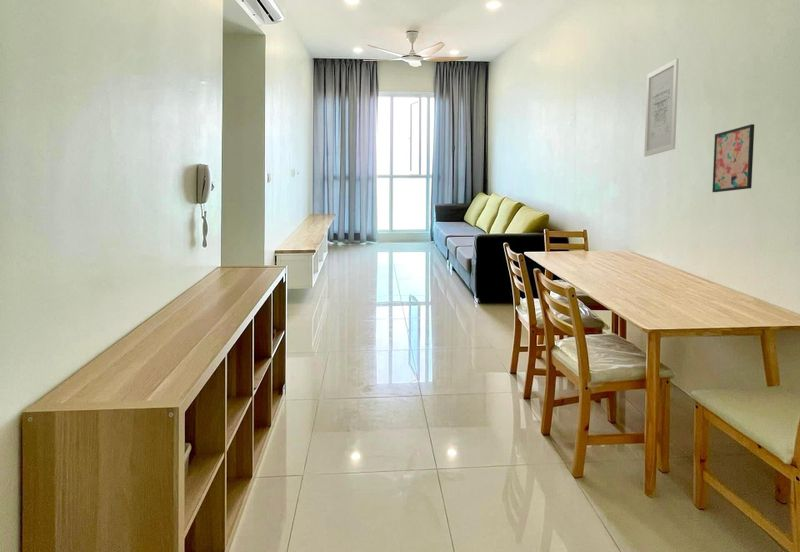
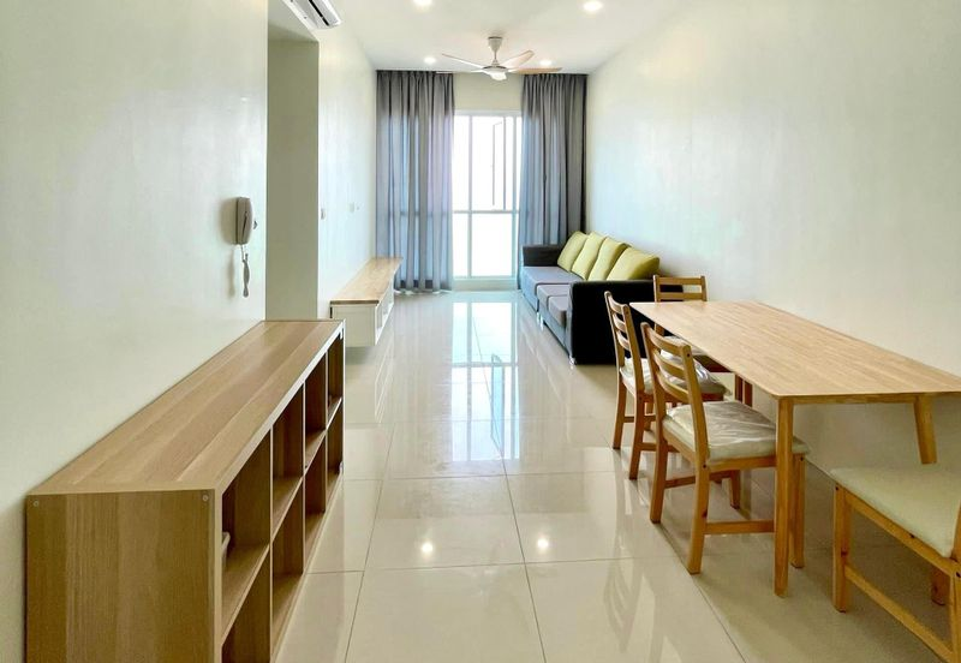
- wall art [711,123,755,193]
- wall art [643,58,680,157]
